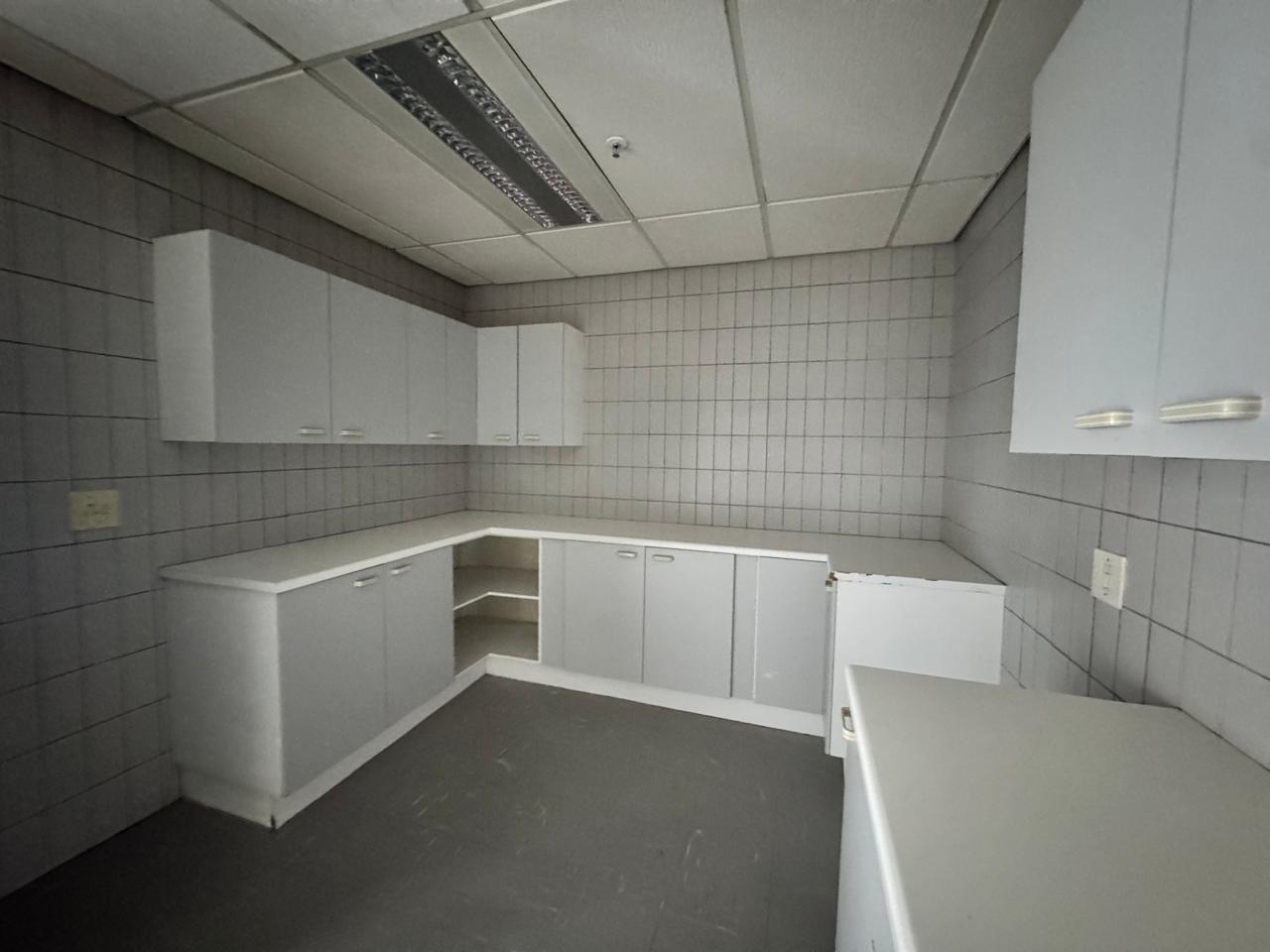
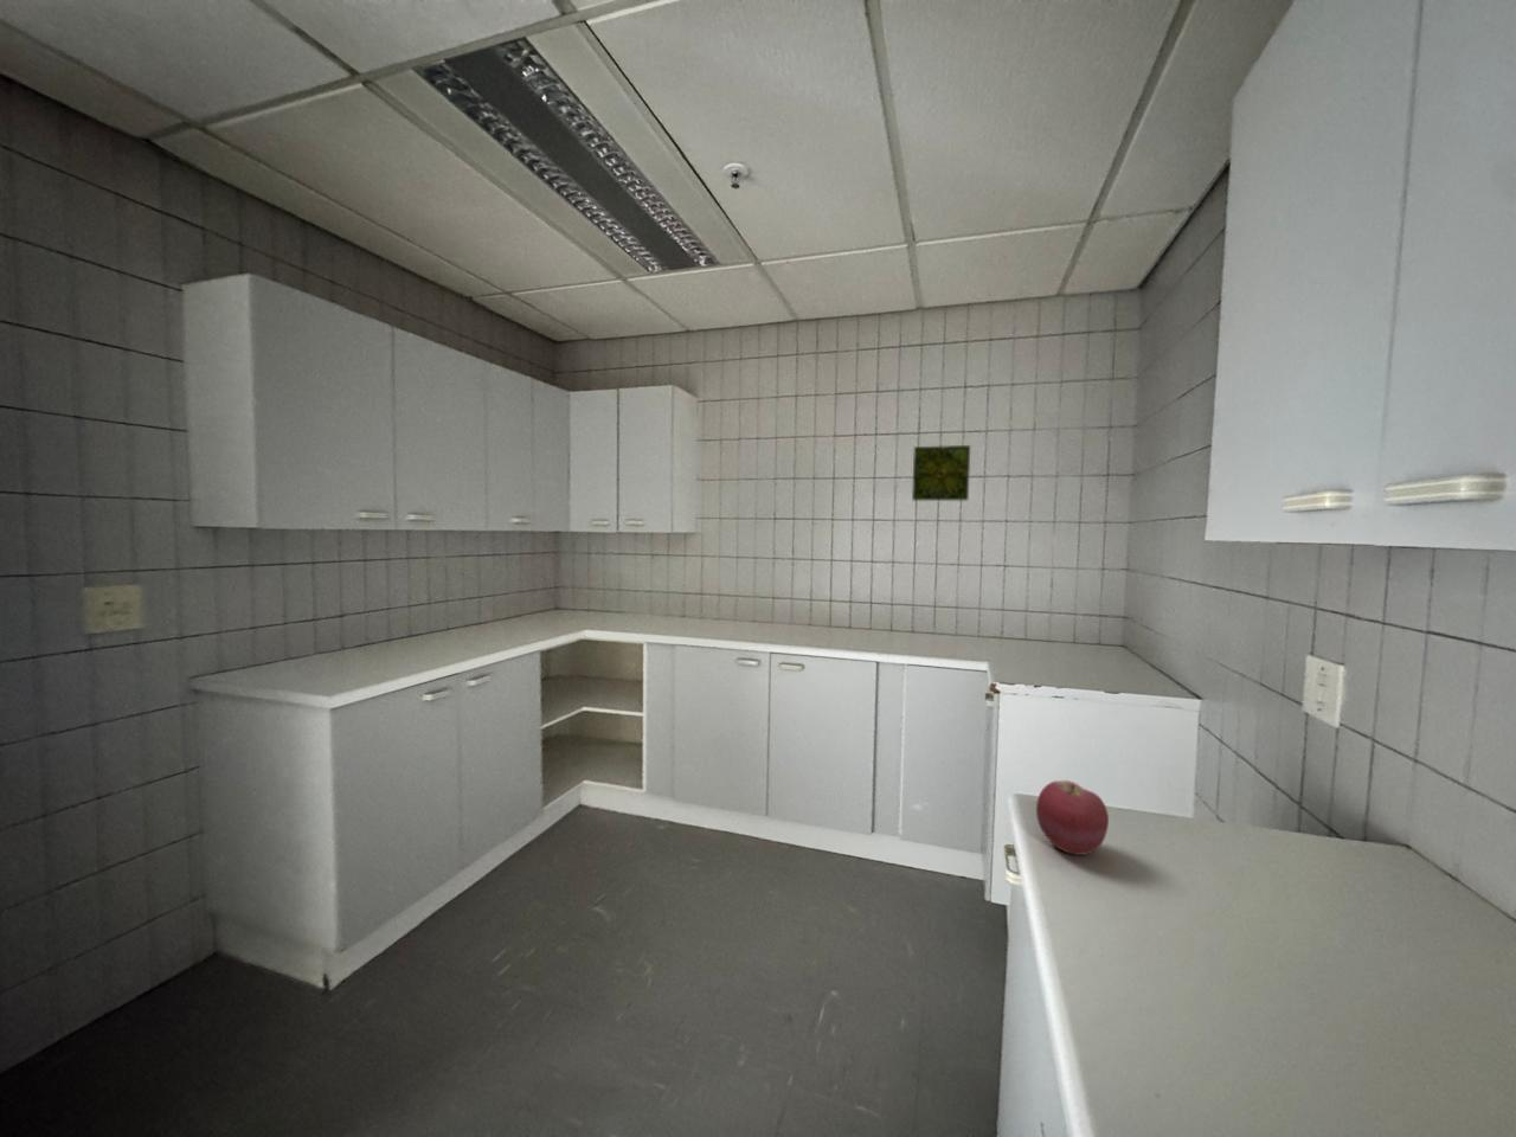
+ decorative tile [911,444,972,502]
+ apple [1035,780,1110,856]
